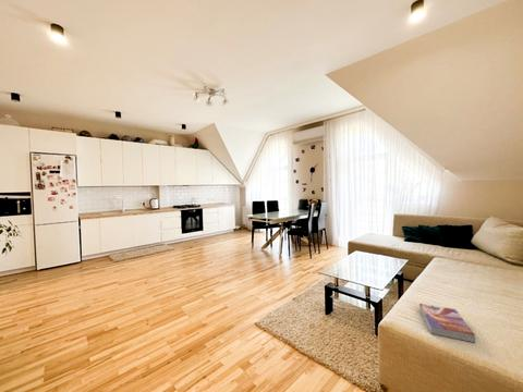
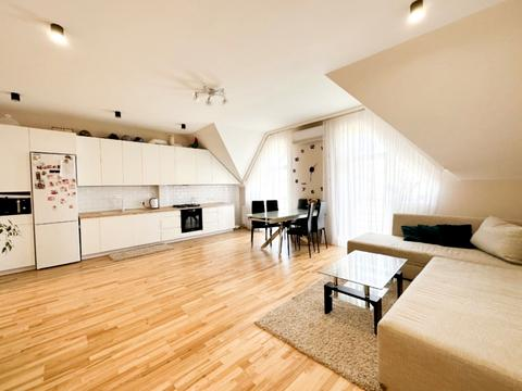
- textbook [418,303,476,344]
